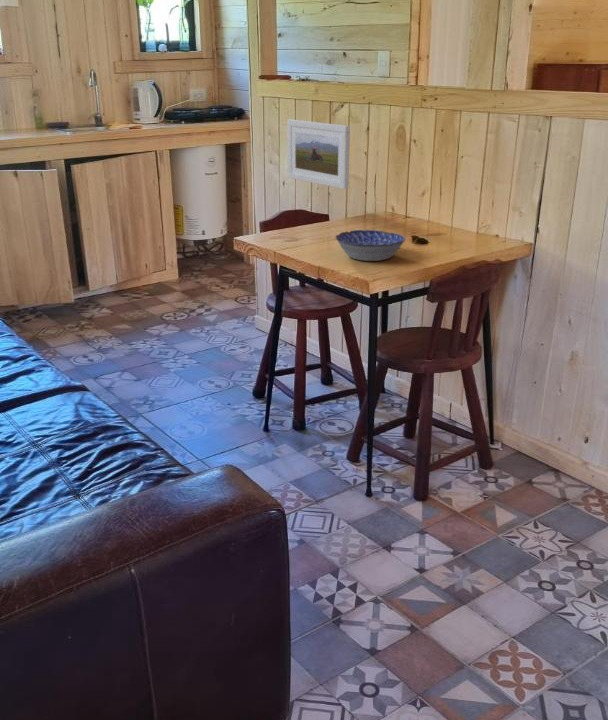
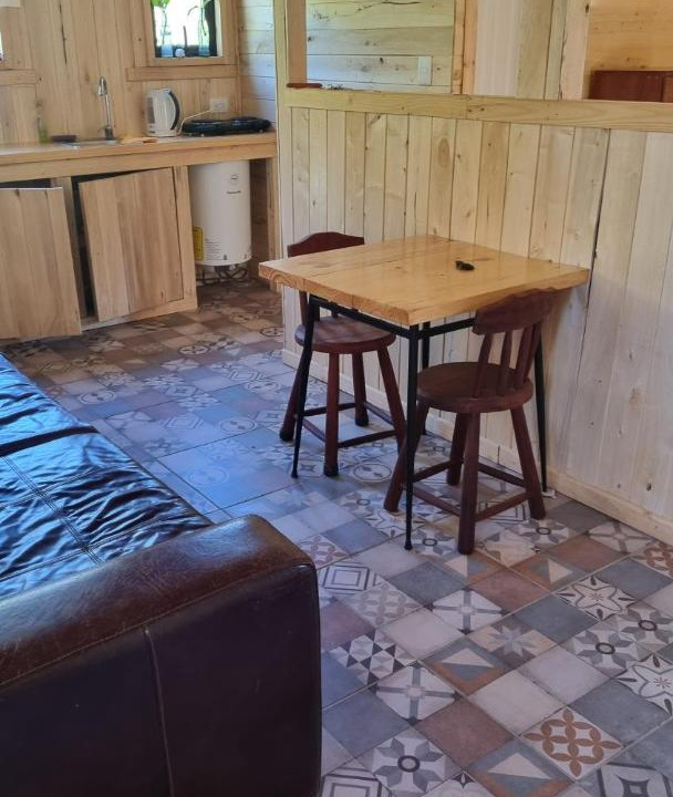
- bowl [335,229,407,262]
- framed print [286,118,351,190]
